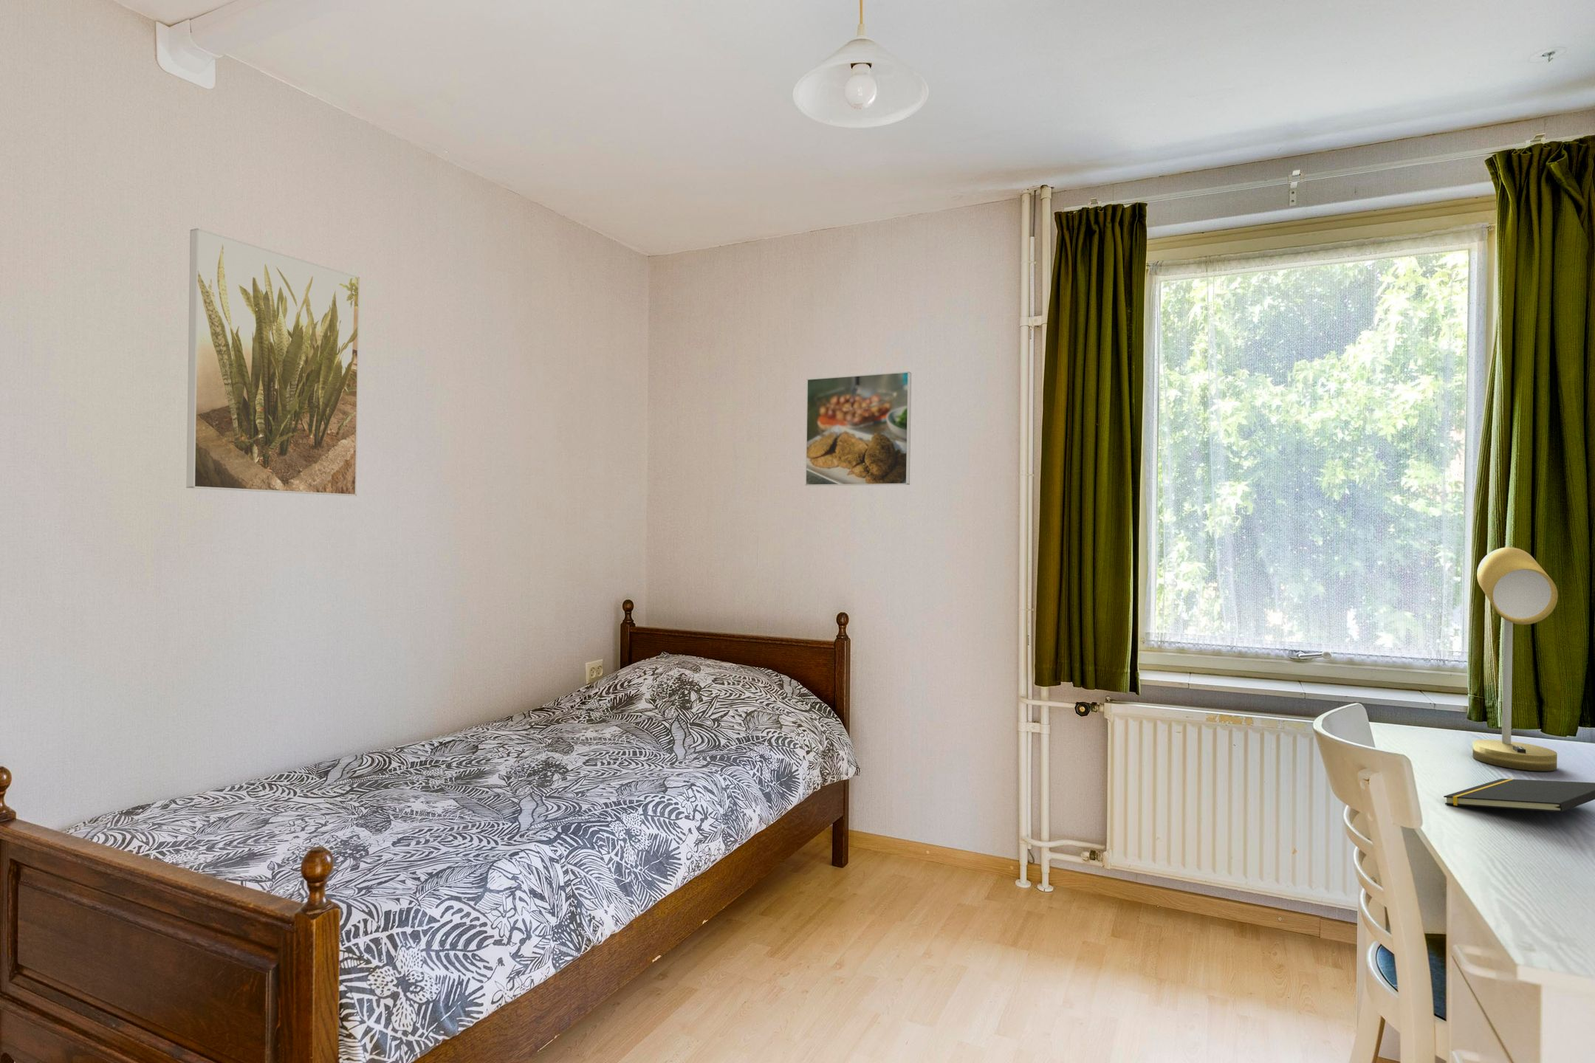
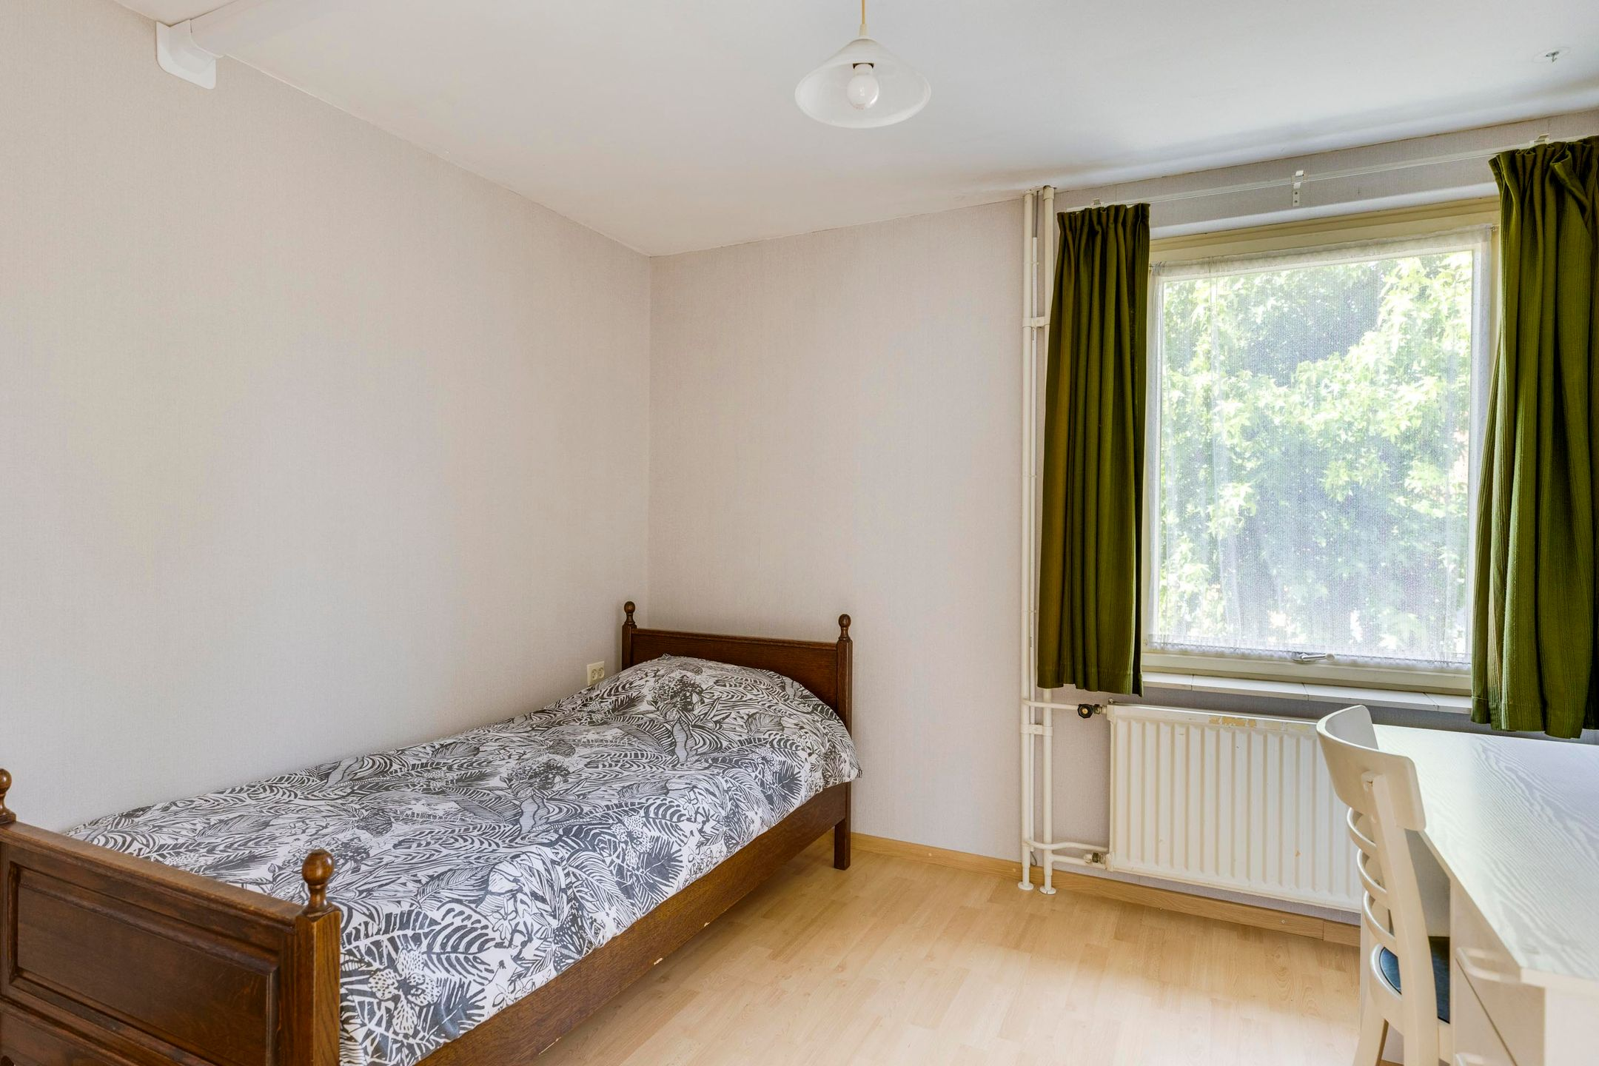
- desk lamp [1472,546,1559,771]
- notepad [1443,778,1595,813]
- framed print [185,228,361,497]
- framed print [805,370,911,486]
